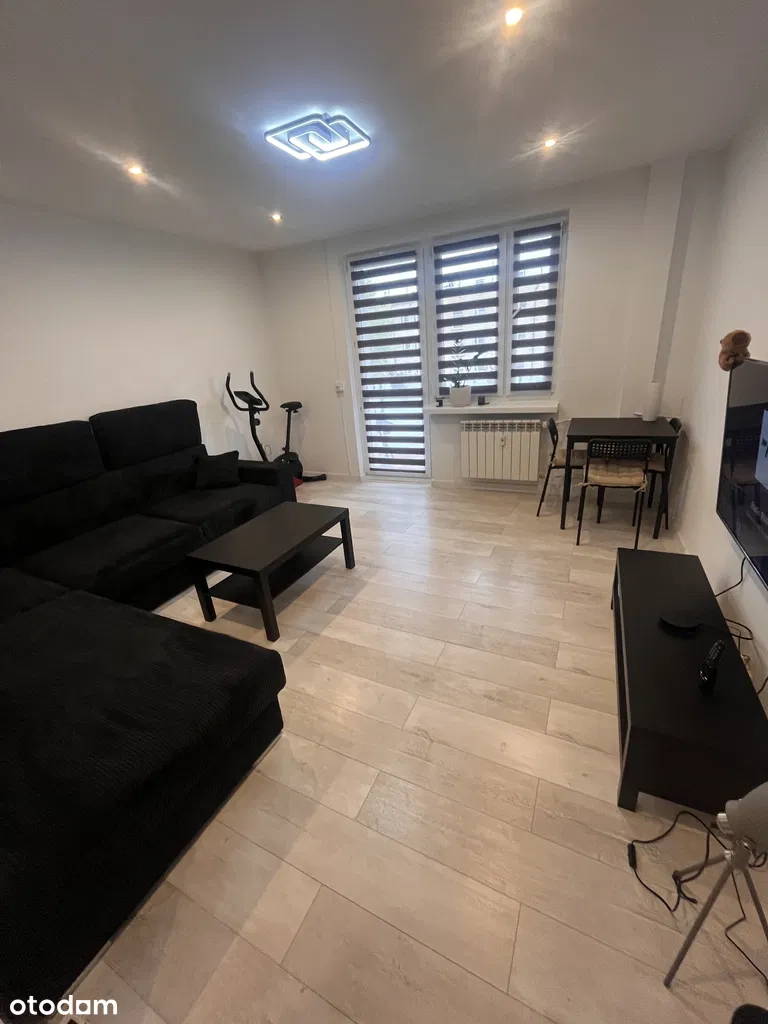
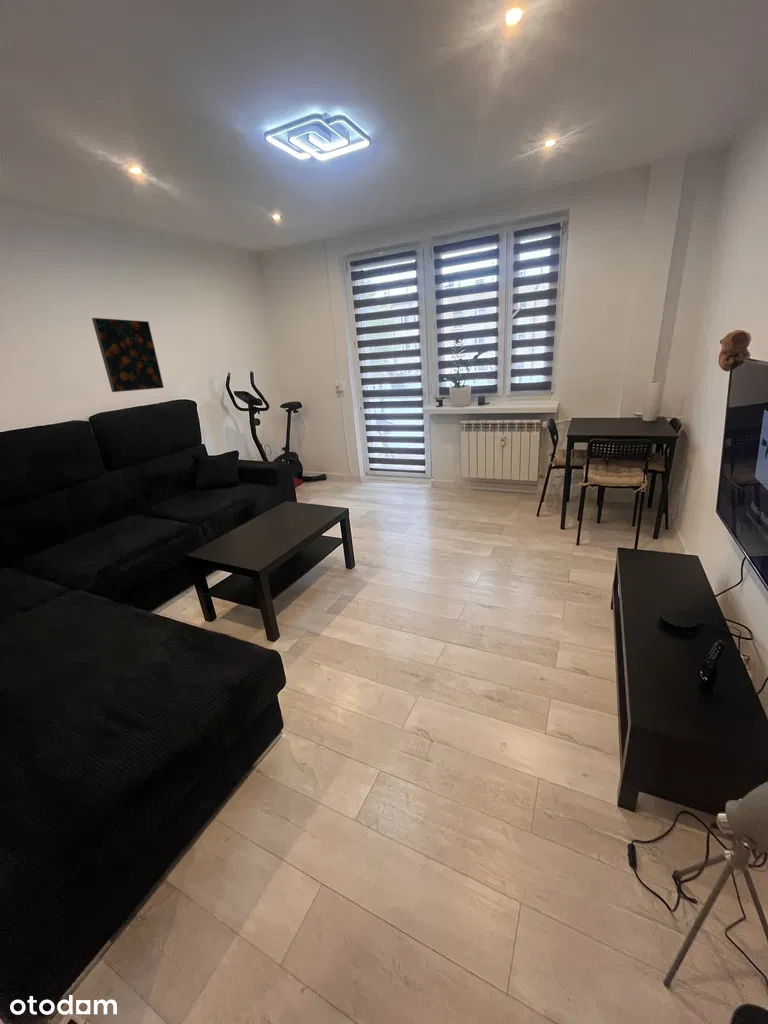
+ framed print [91,317,165,393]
